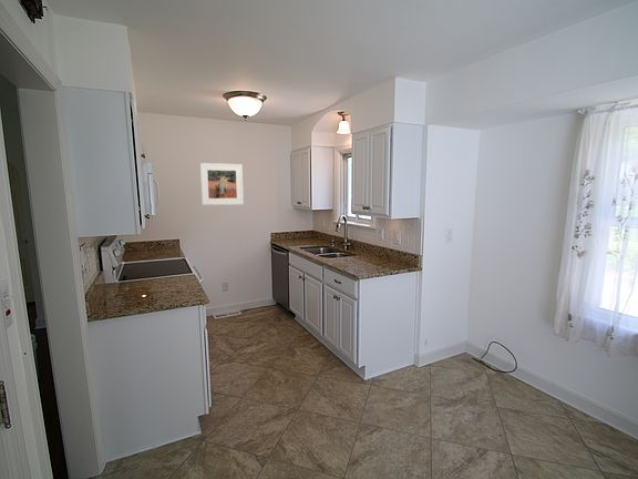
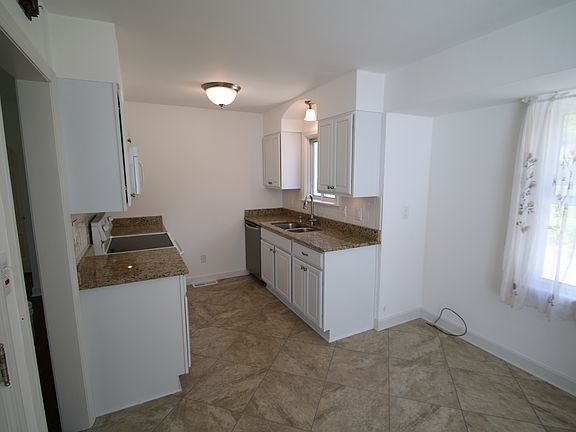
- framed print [199,162,245,206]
